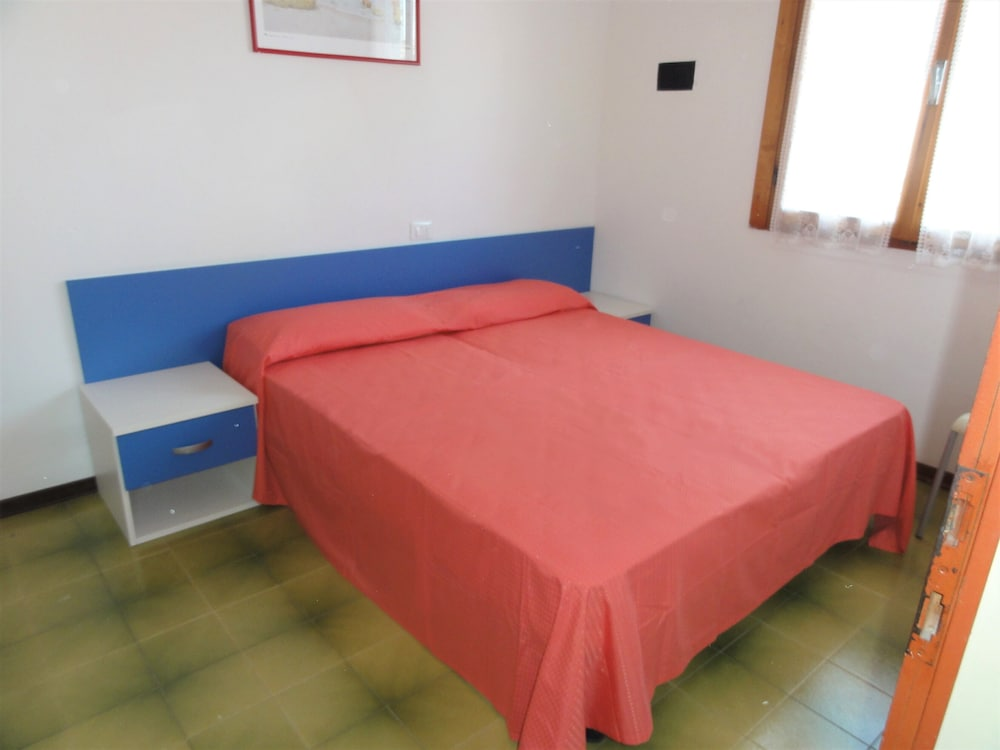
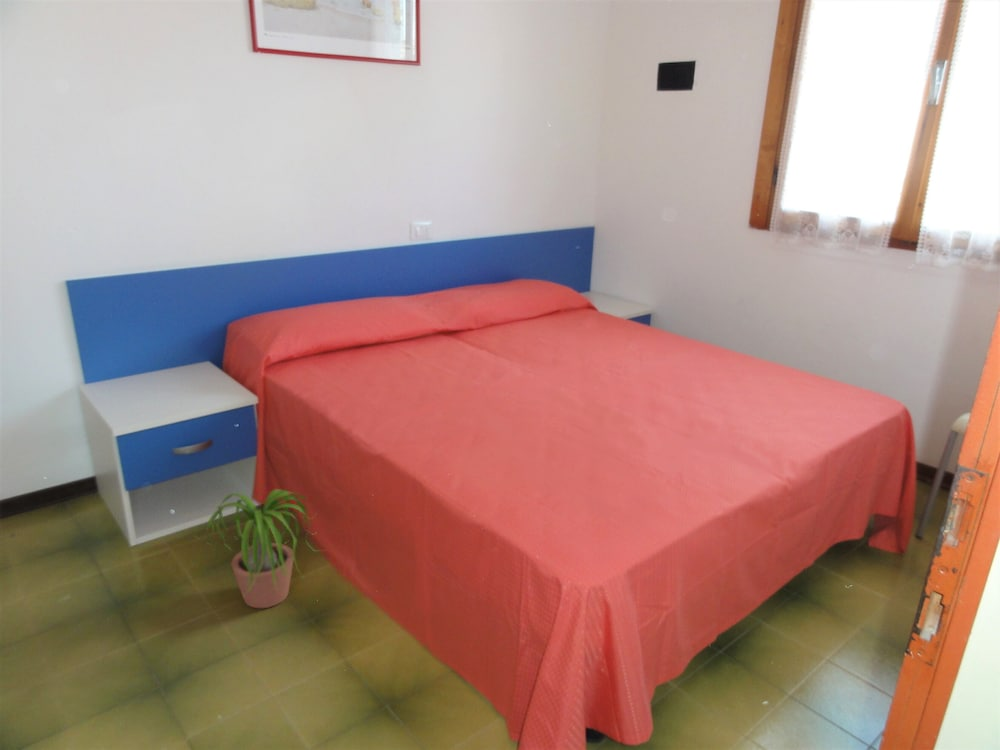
+ potted plant [192,488,326,609]
